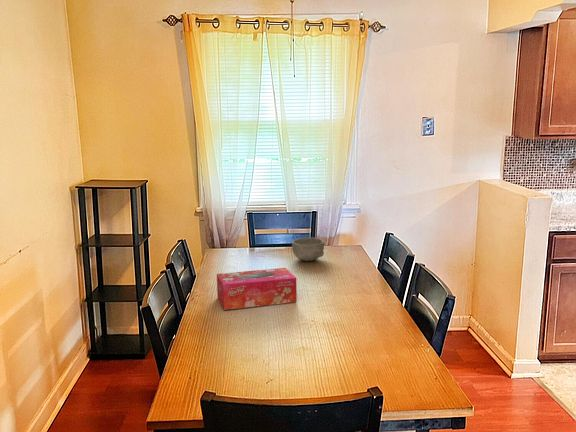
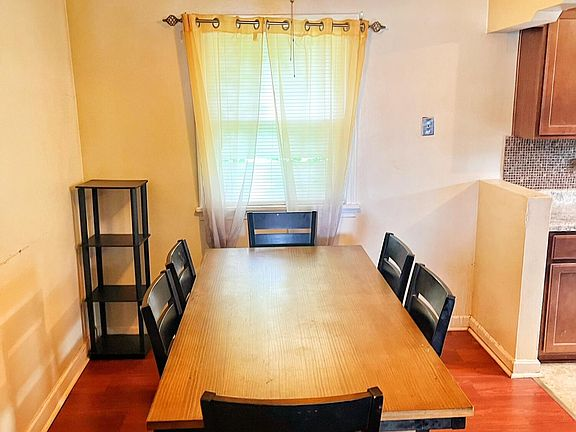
- tissue box [216,267,298,311]
- bowl [291,236,325,262]
